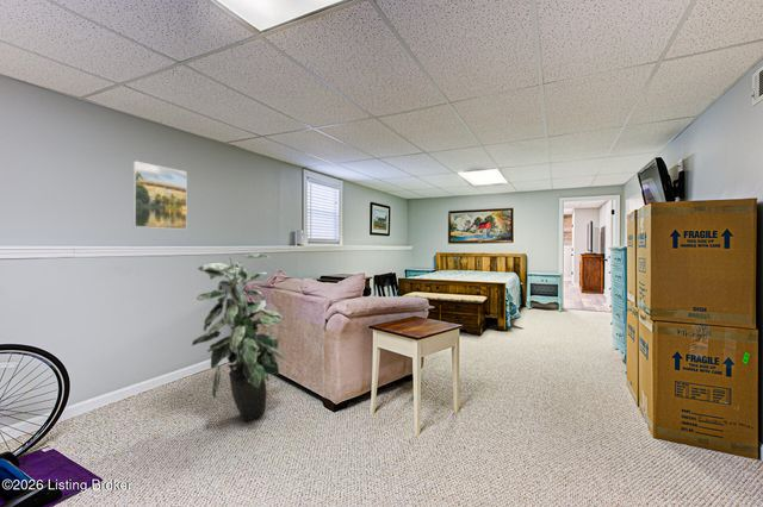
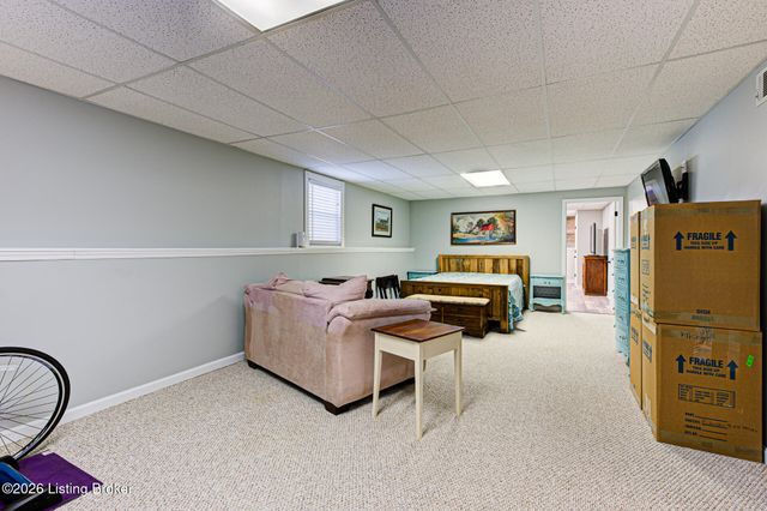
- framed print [131,159,188,231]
- indoor plant [191,252,286,422]
